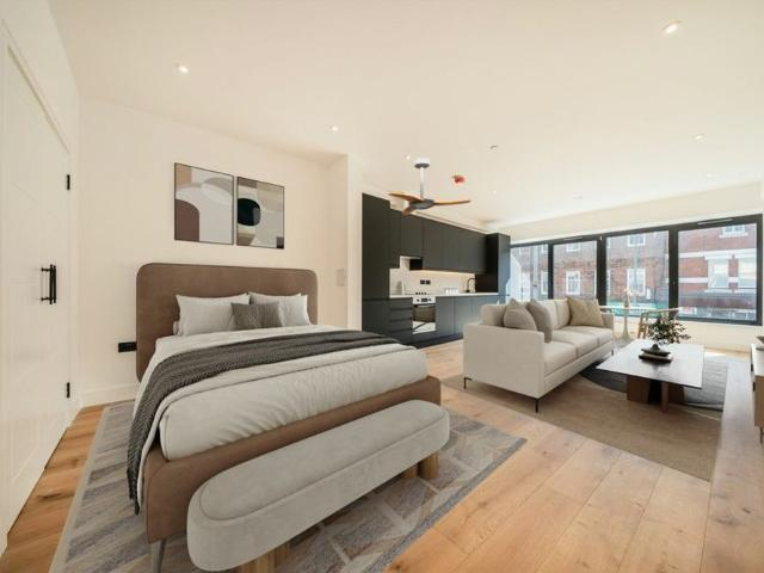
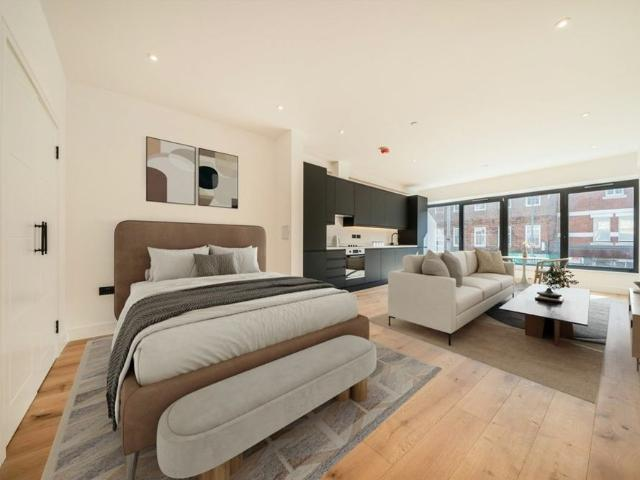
- ceiling fan [384,156,473,216]
